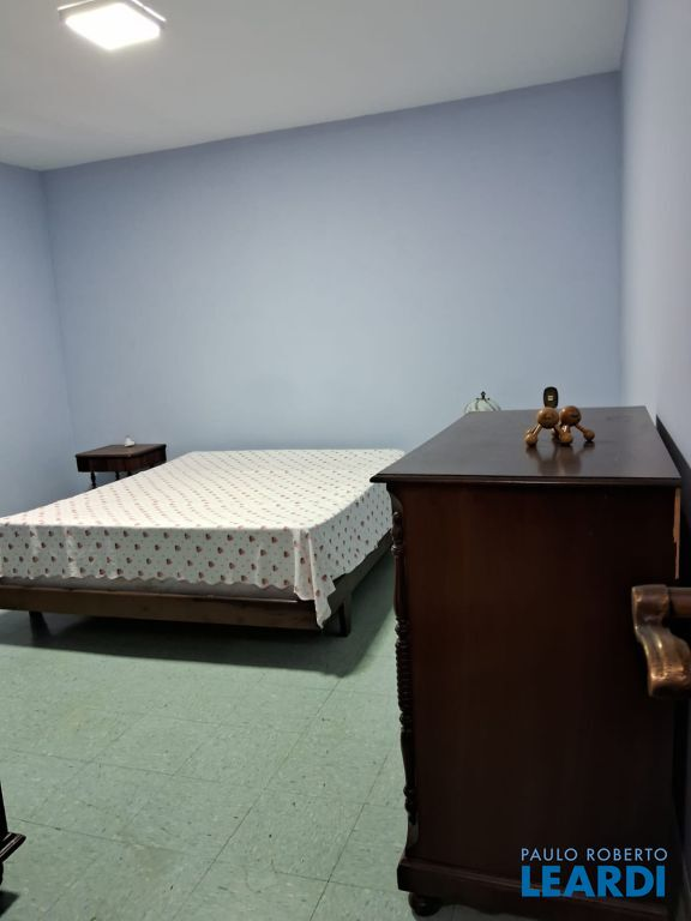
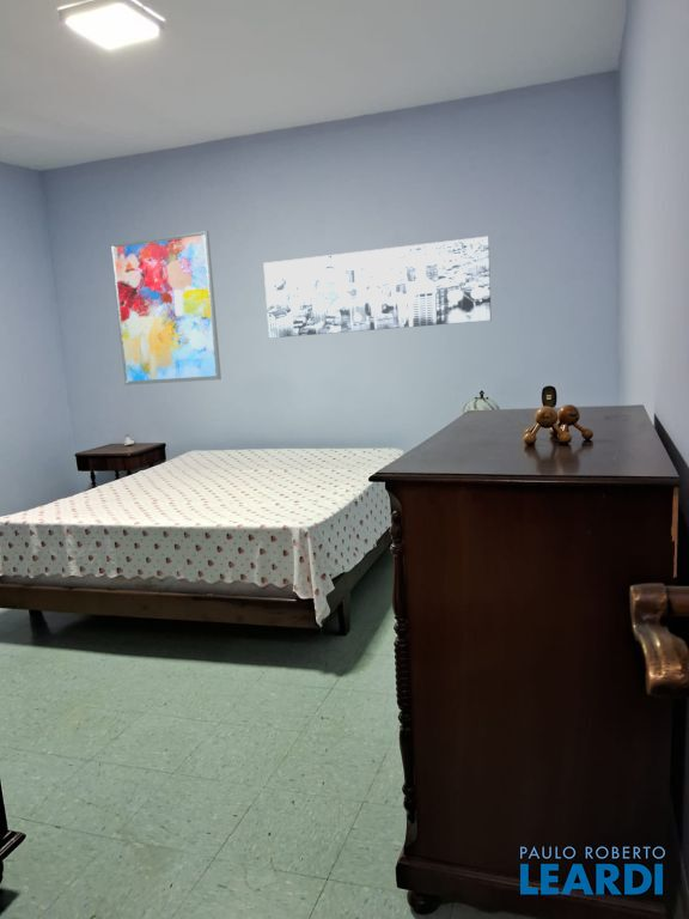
+ wall art [262,236,493,339]
+ wall art [109,230,222,387]
